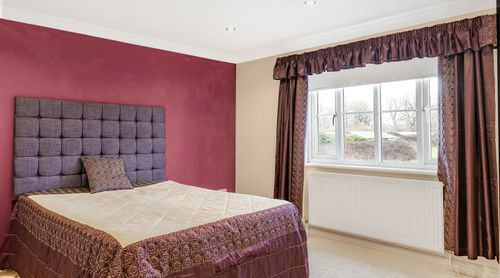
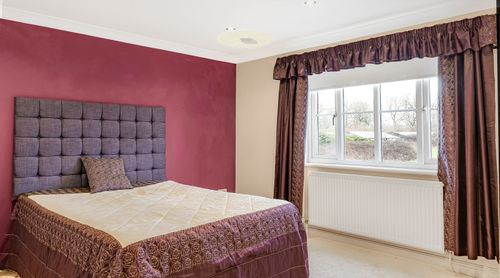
+ ceiling light [217,29,274,50]
